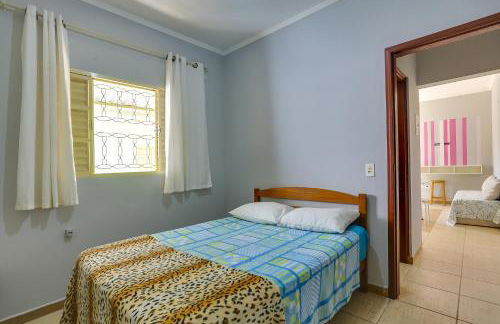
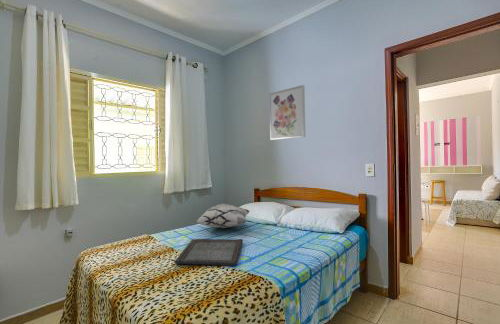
+ wall art [268,84,306,141]
+ serving tray [174,238,244,266]
+ decorative pillow [195,203,251,229]
